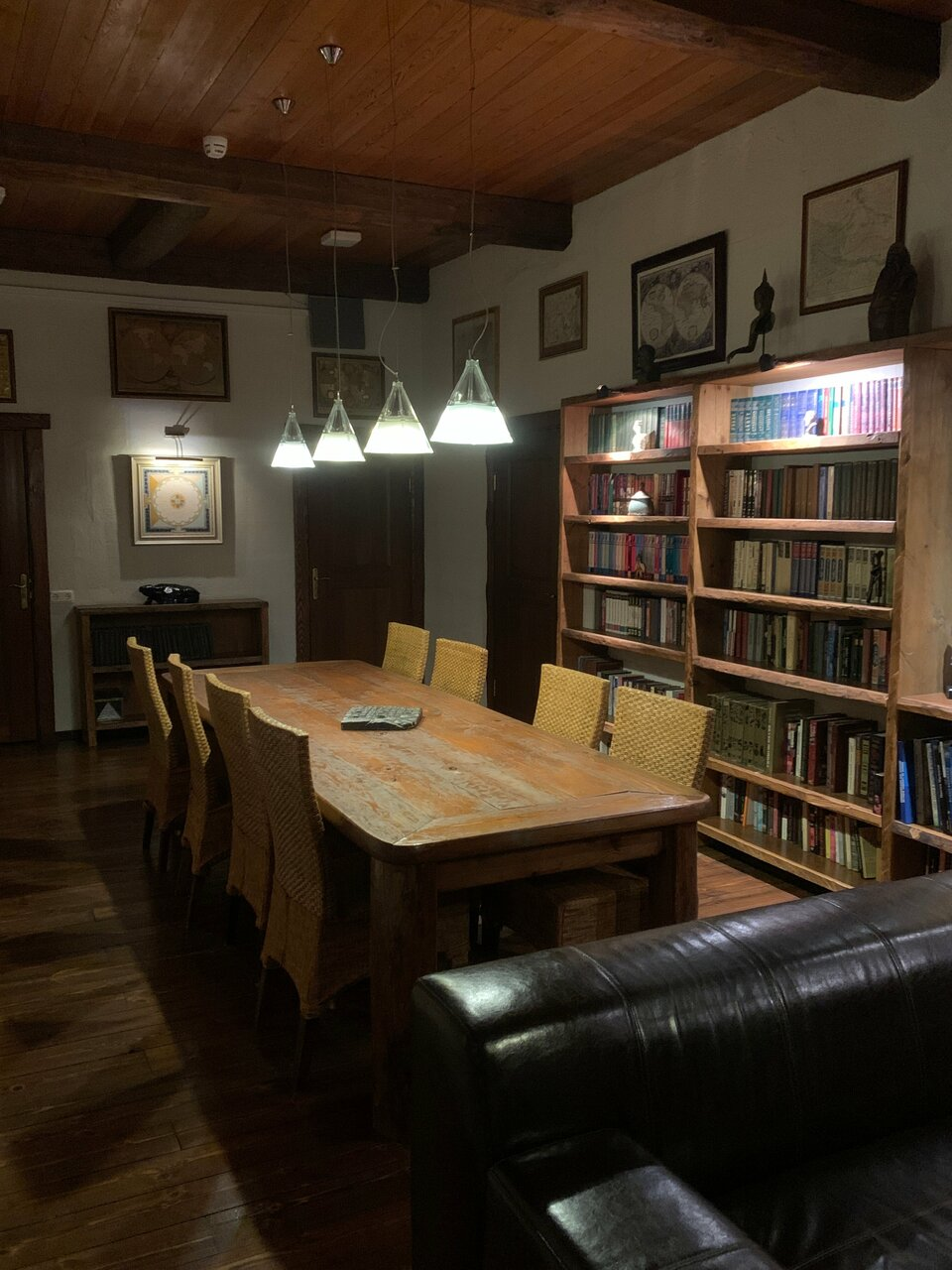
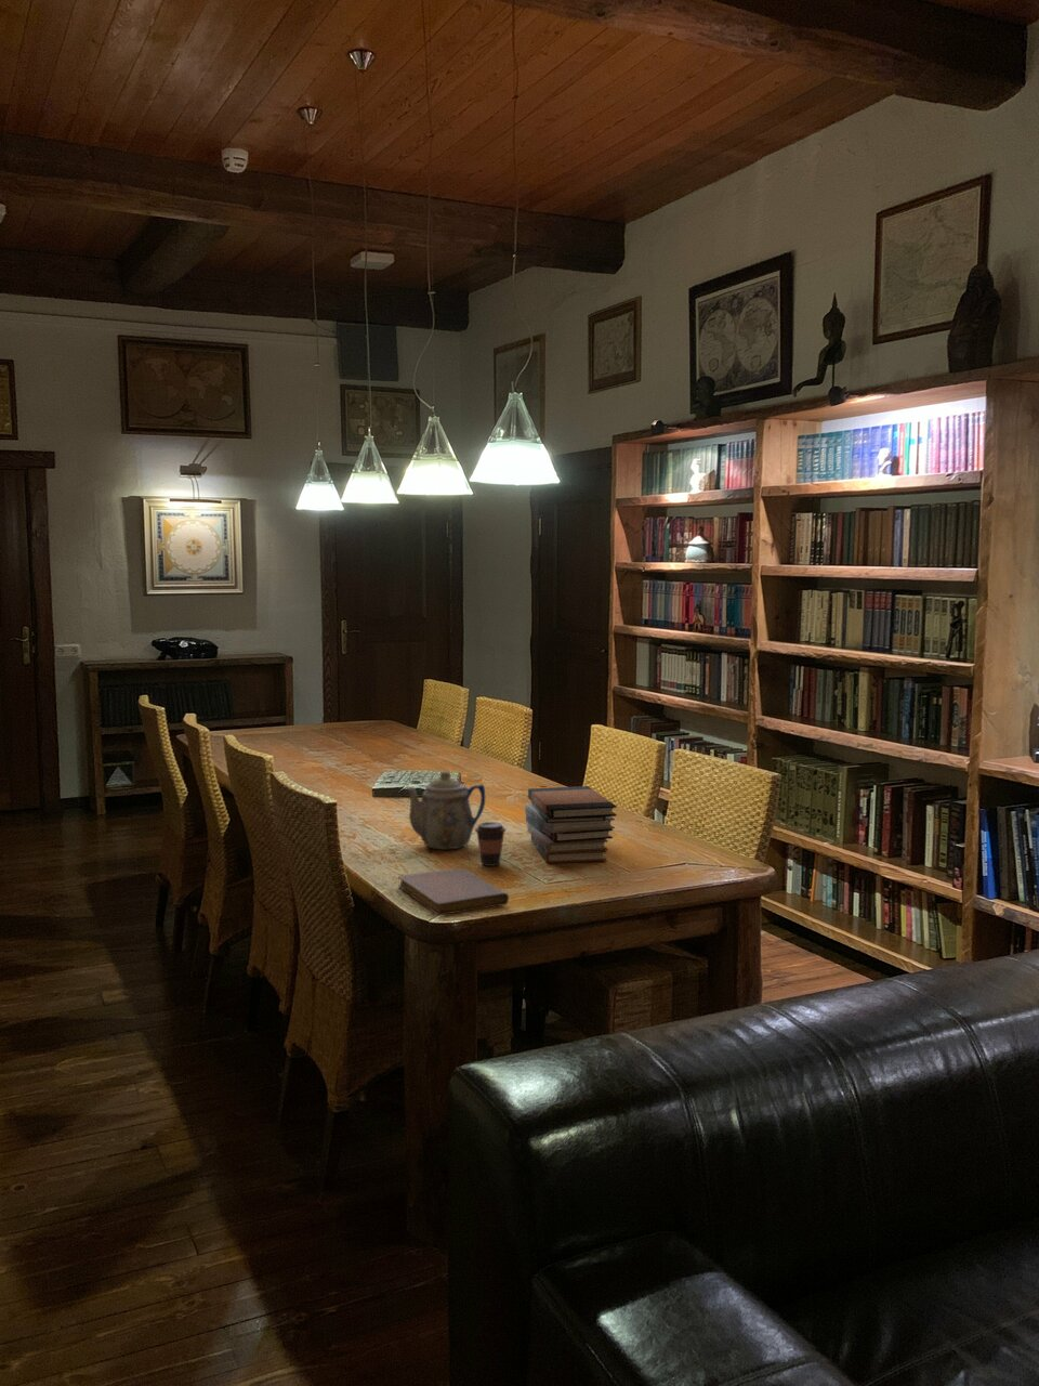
+ teapot [405,769,486,850]
+ book stack [524,785,618,864]
+ notebook [397,868,510,916]
+ coffee cup [474,821,506,868]
